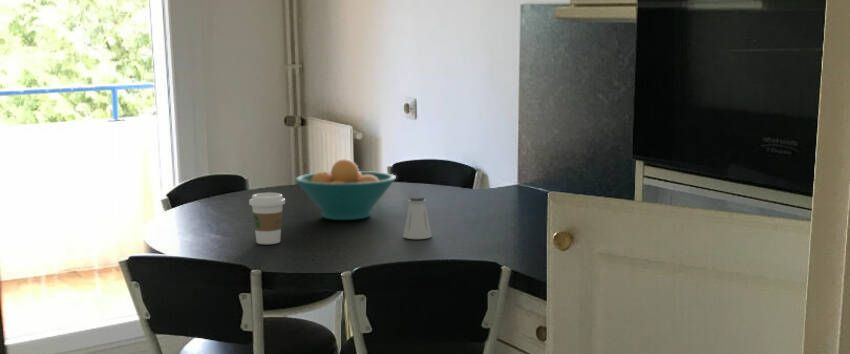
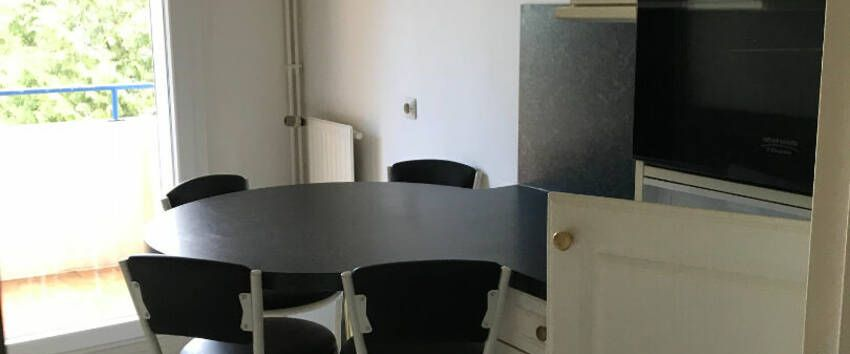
- saltshaker [402,195,433,240]
- fruit bowl [294,158,397,221]
- coffee cup [248,192,286,245]
